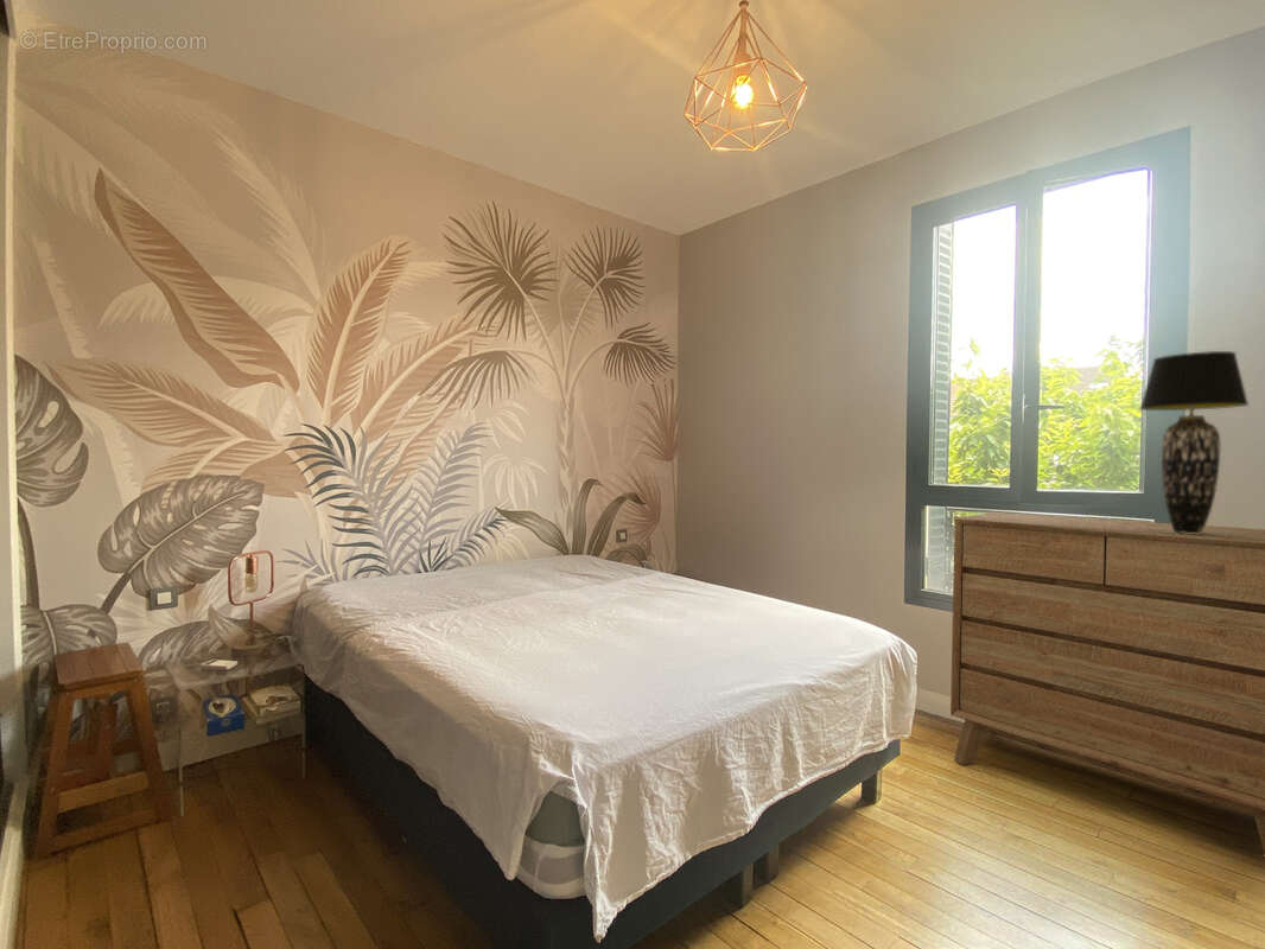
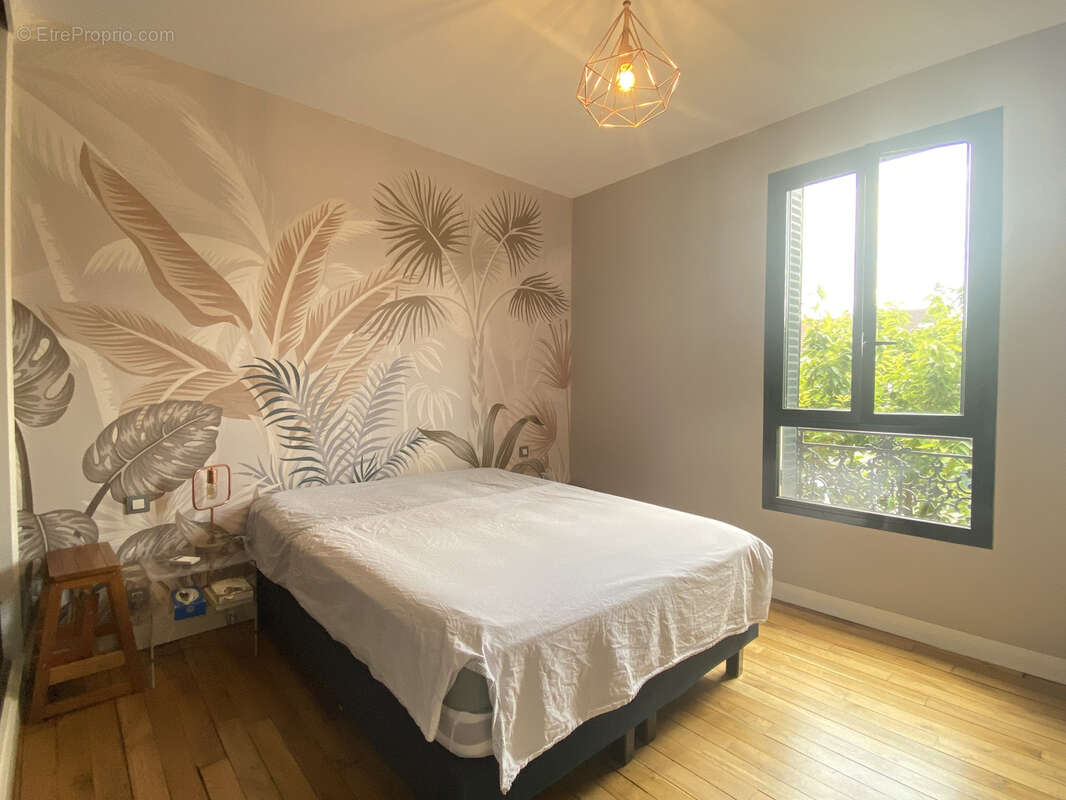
- dresser [949,511,1265,853]
- table lamp [1138,350,1250,534]
